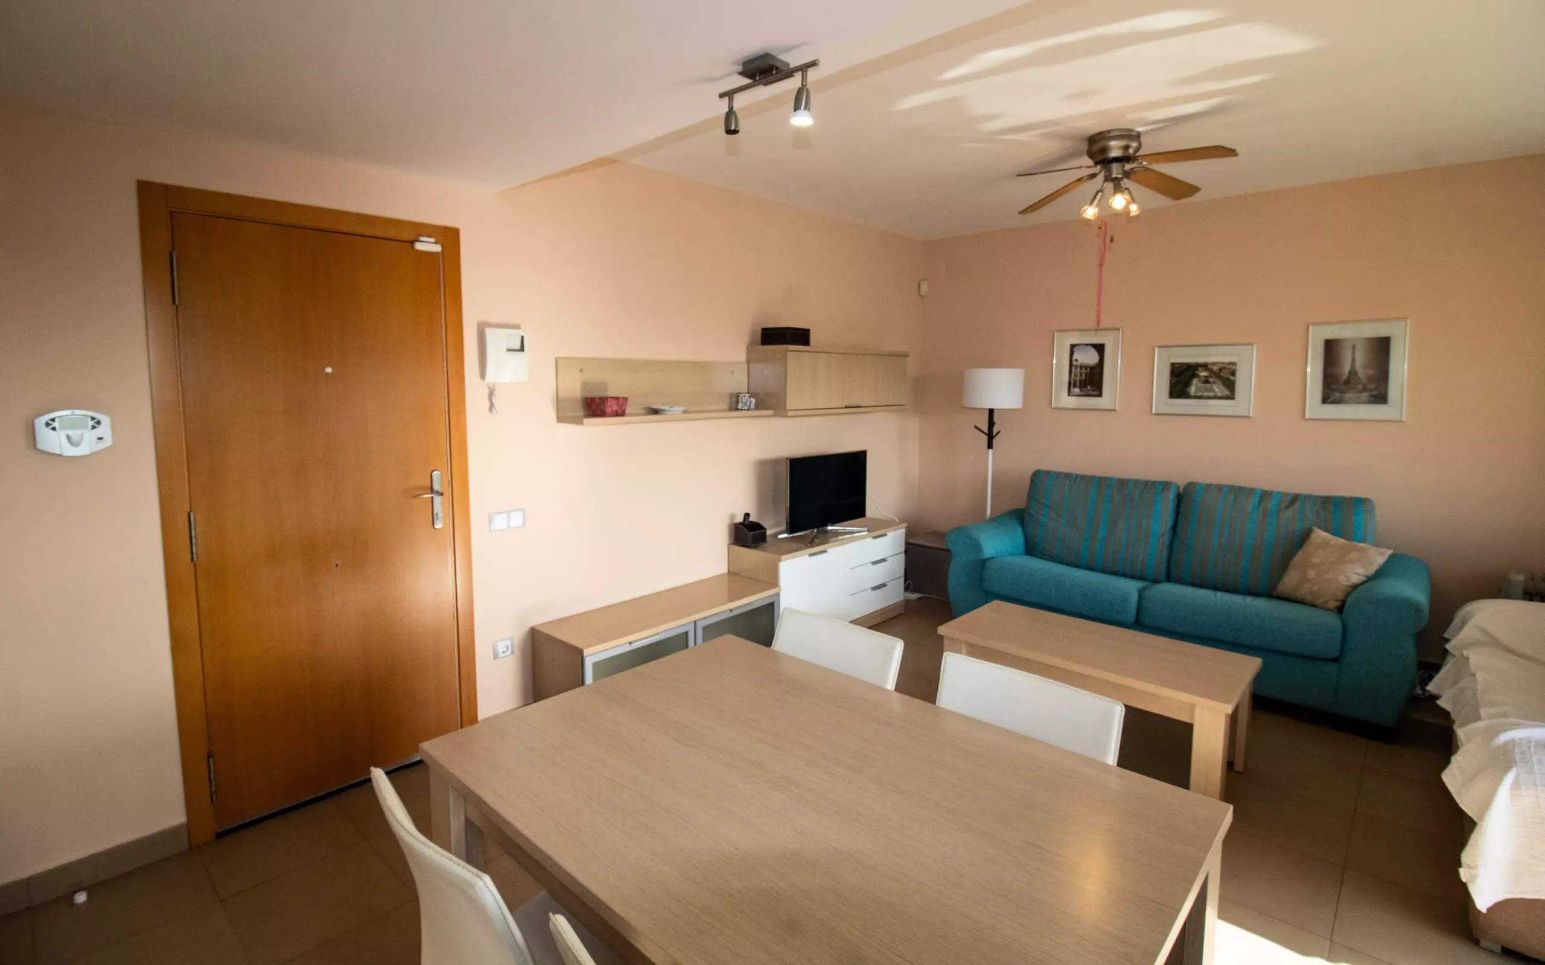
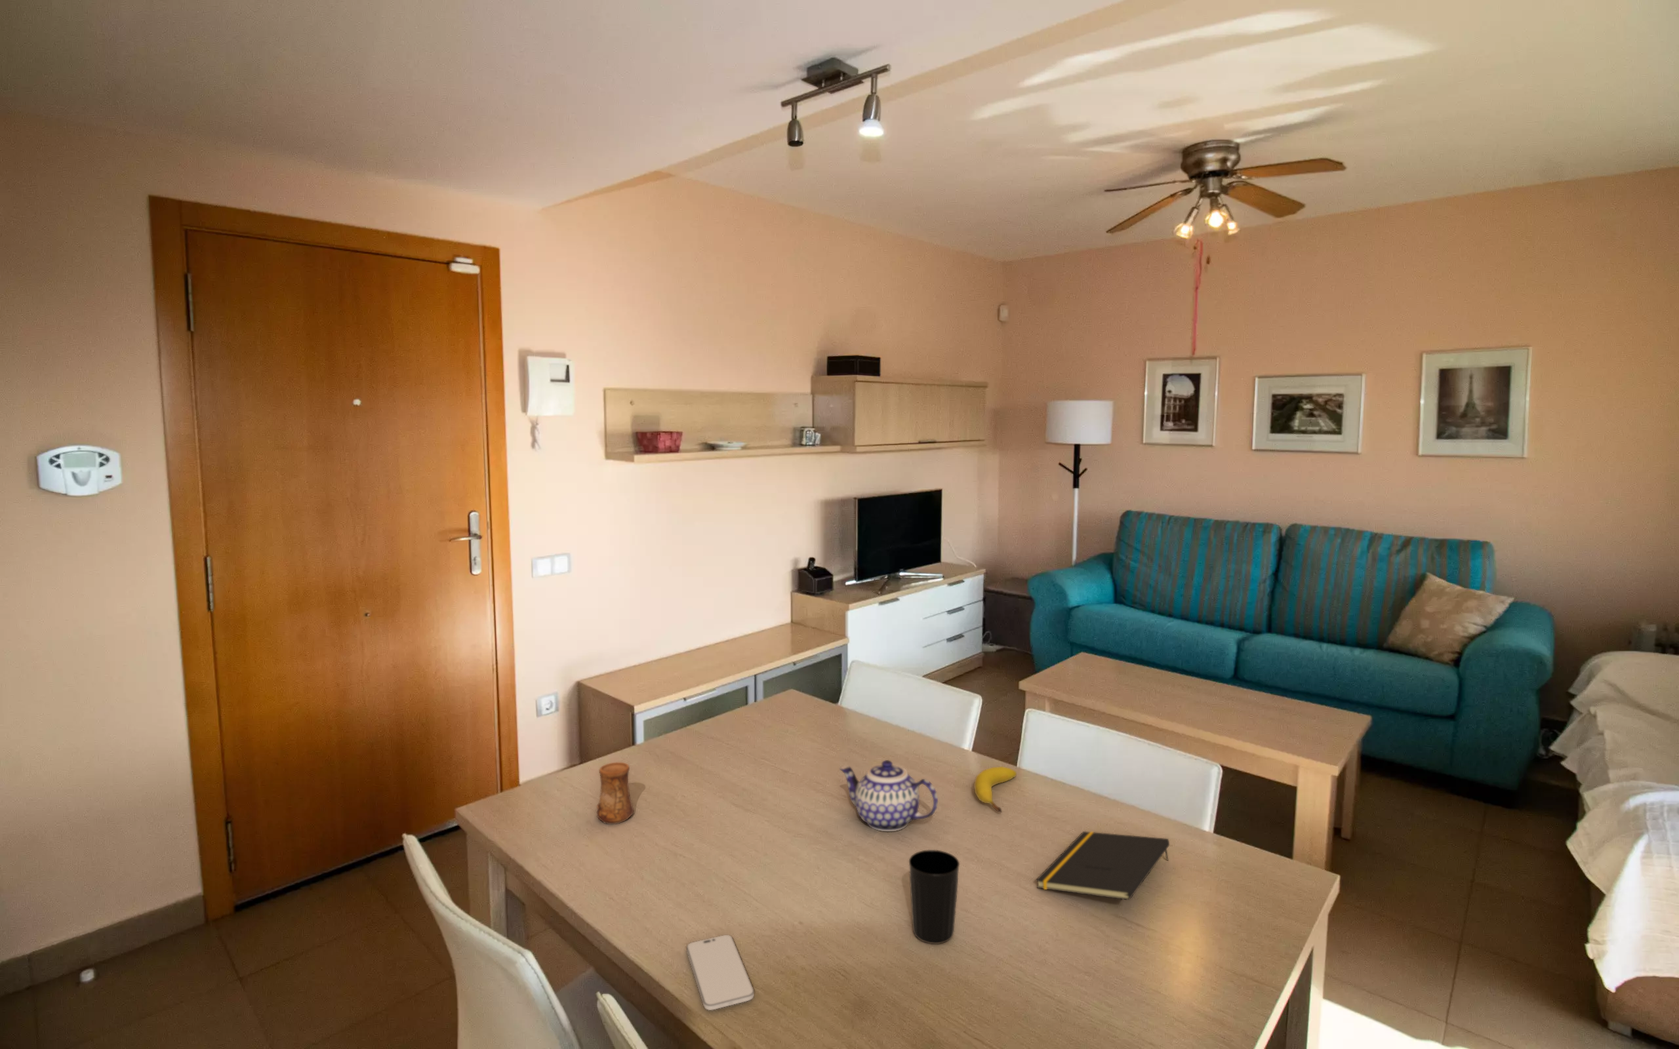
+ teapot [839,759,938,831]
+ cup [908,850,960,945]
+ notepad [1035,830,1170,900]
+ cup [596,761,635,824]
+ smartphone [687,934,755,1012]
+ fruit [973,766,1018,813]
